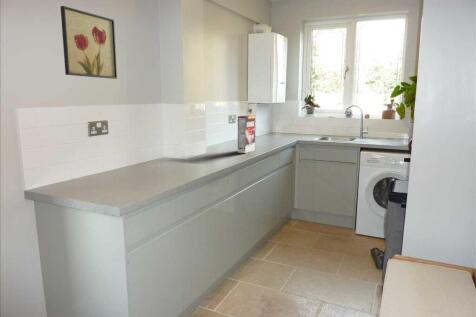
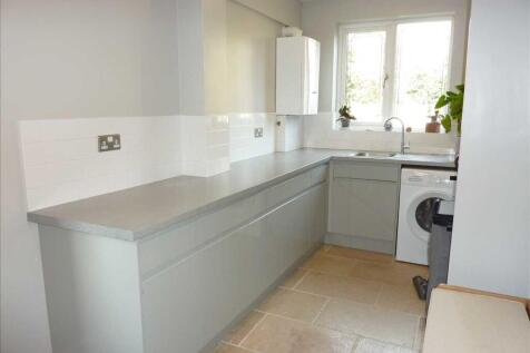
- wall art [59,5,118,80]
- cereal box [237,114,256,154]
